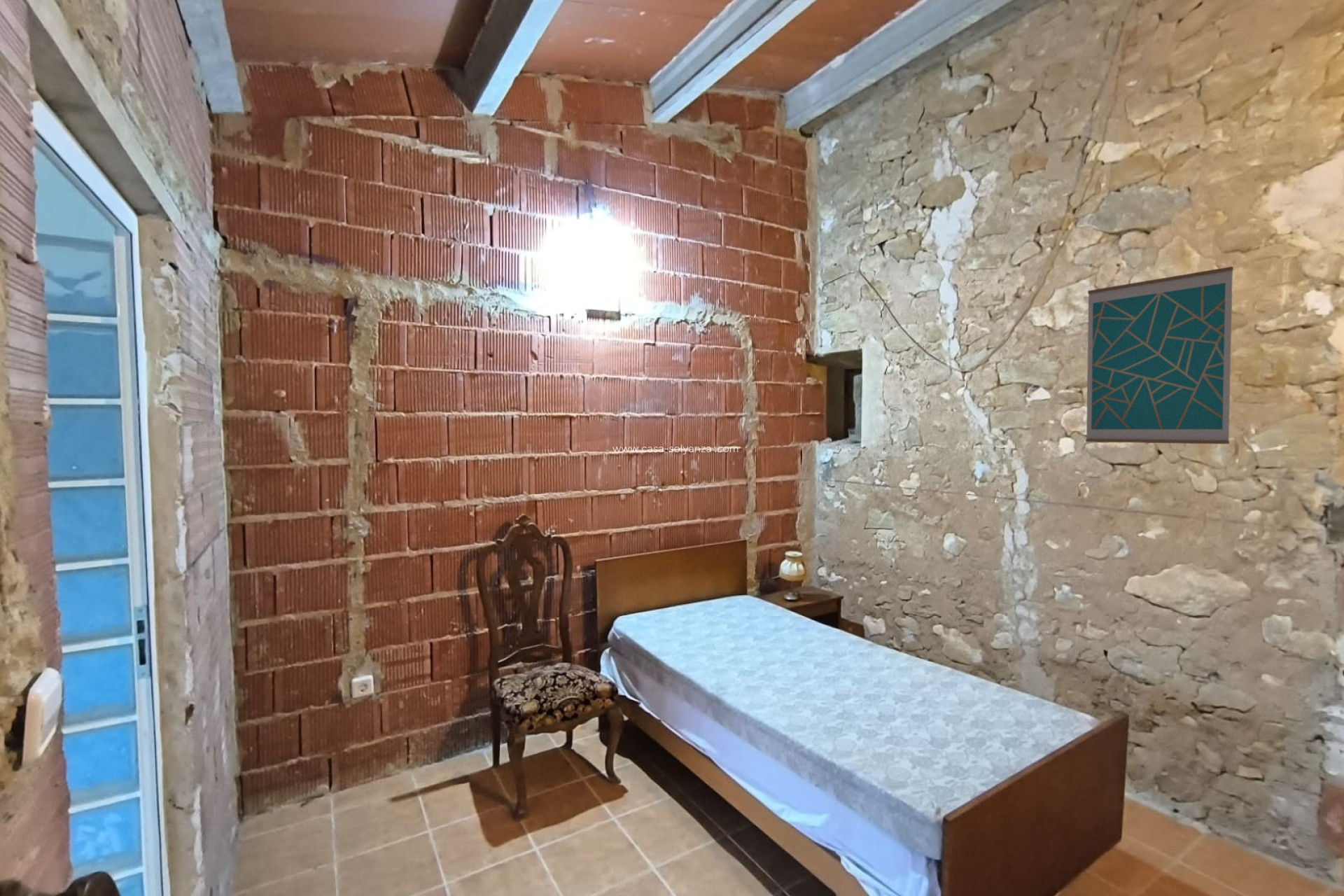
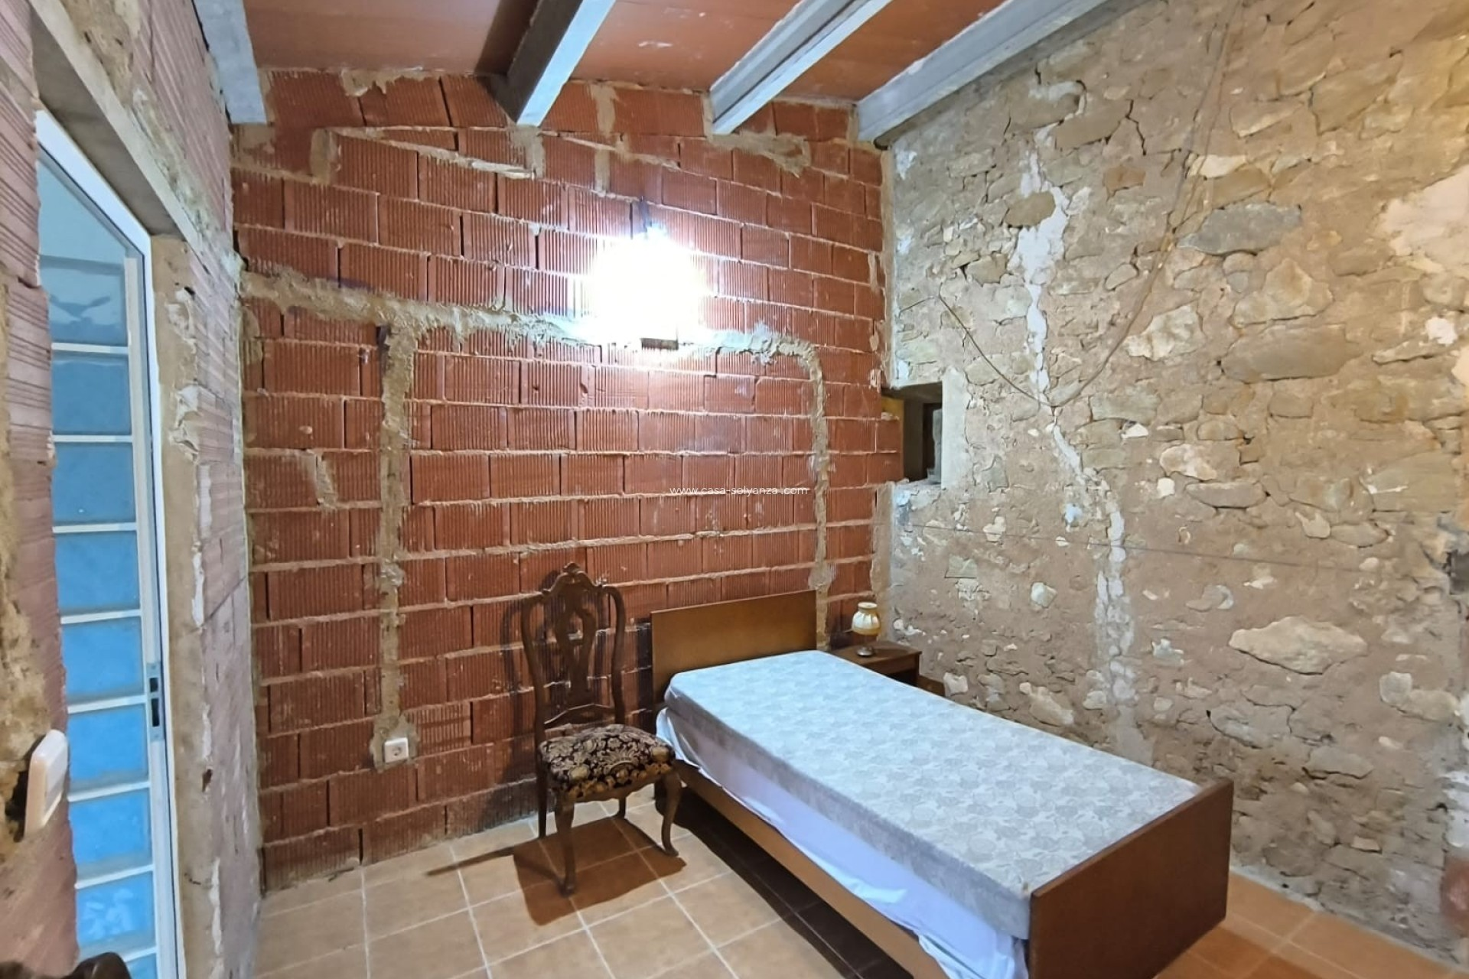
- wall art [1085,266,1234,444]
